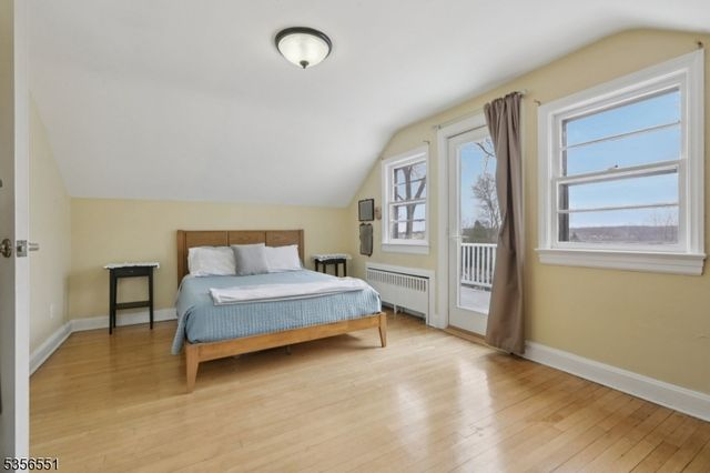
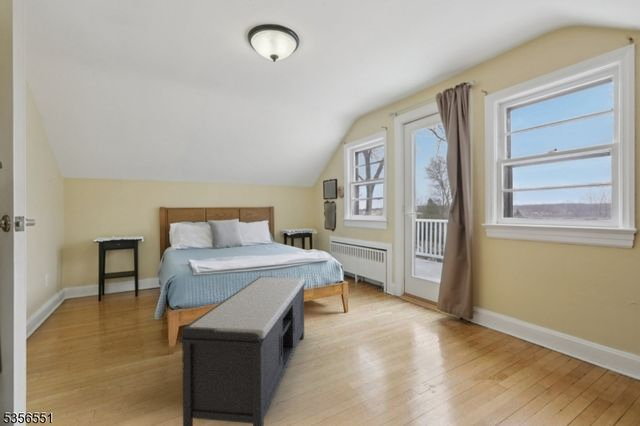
+ bench [178,276,306,426]
